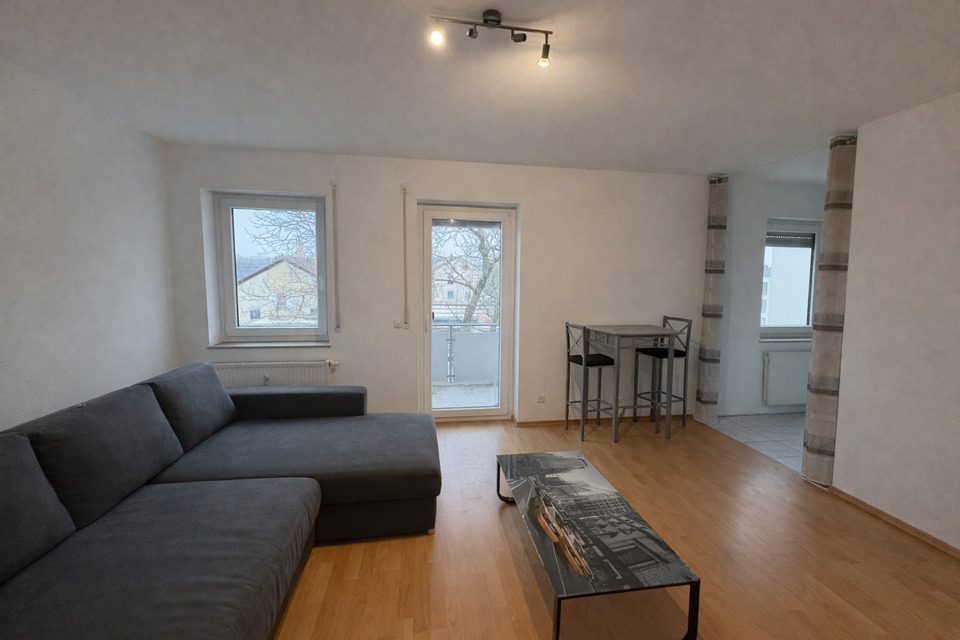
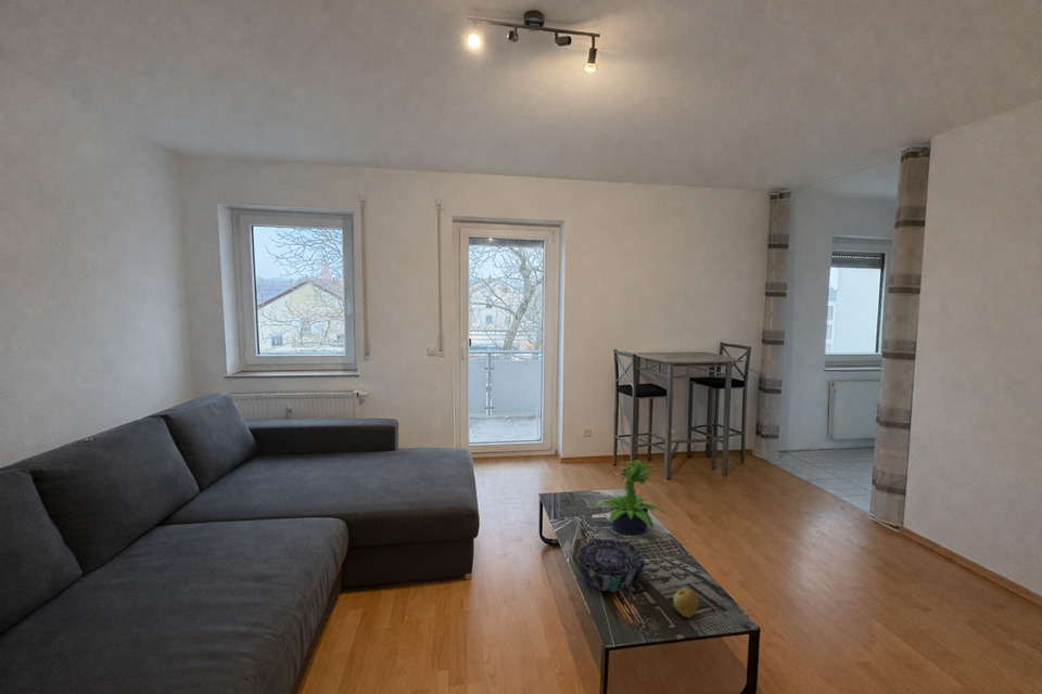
+ decorative bowl [576,537,647,593]
+ potted plant [593,459,666,536]
+ apple [672,588,699,618]
